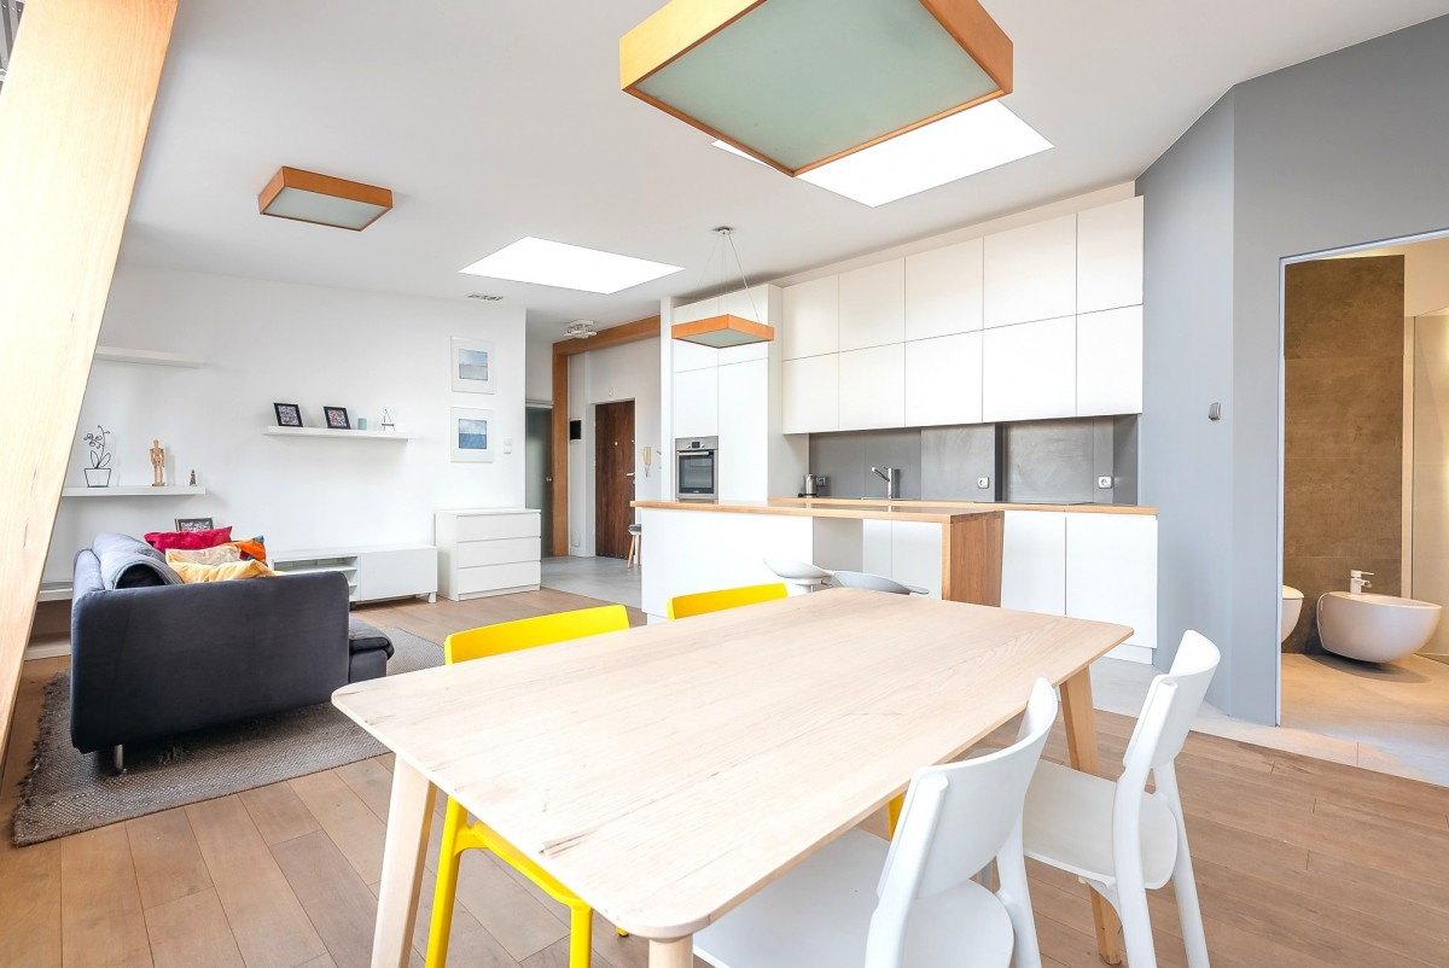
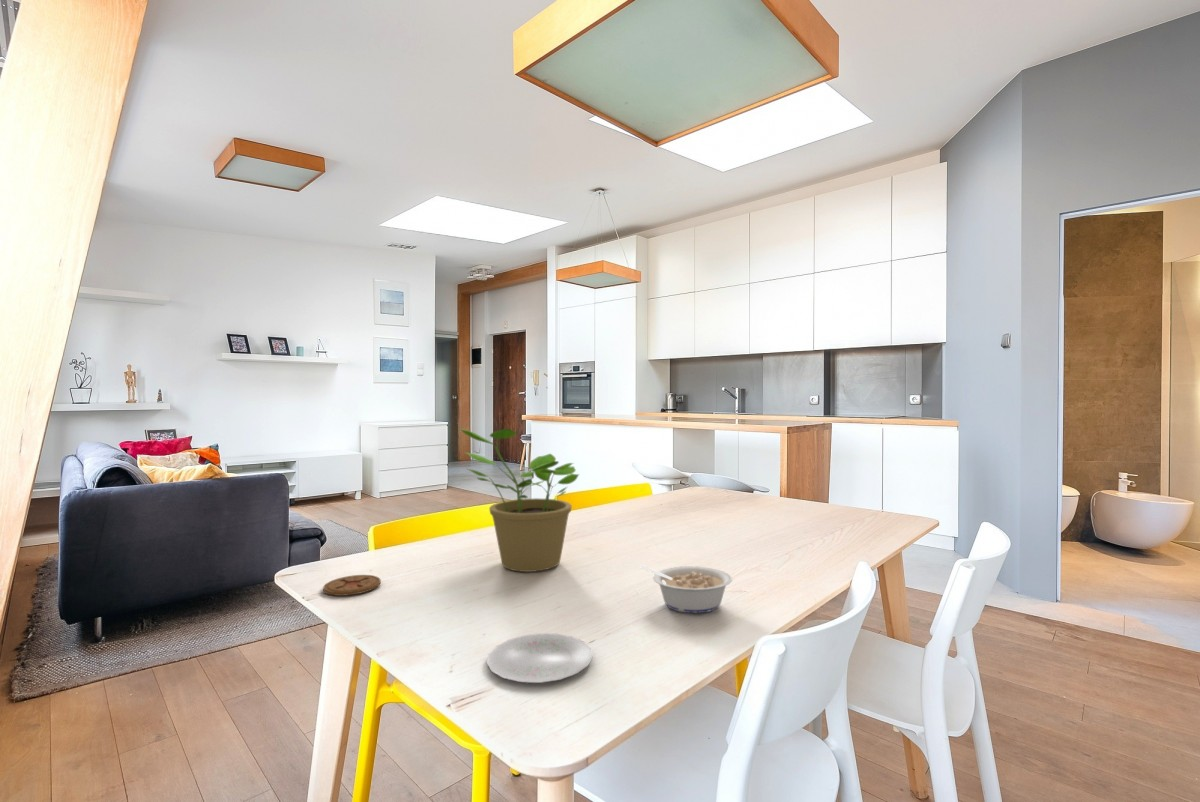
+ legume [639,564,733,614]
+ plate [486,632,594,684]
+ potted plant [459,428,580,573]
+ coaster [322,574,382,597]
